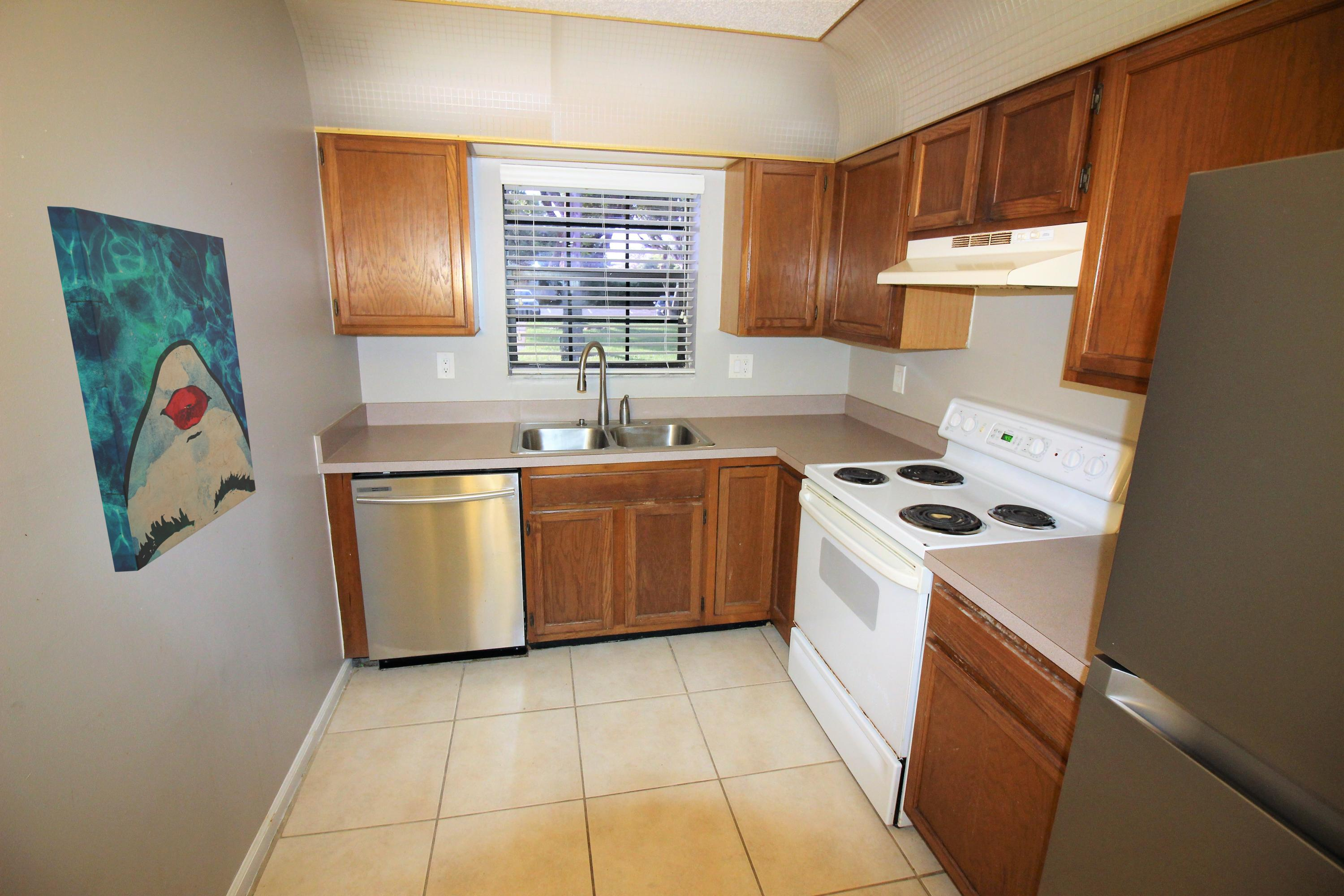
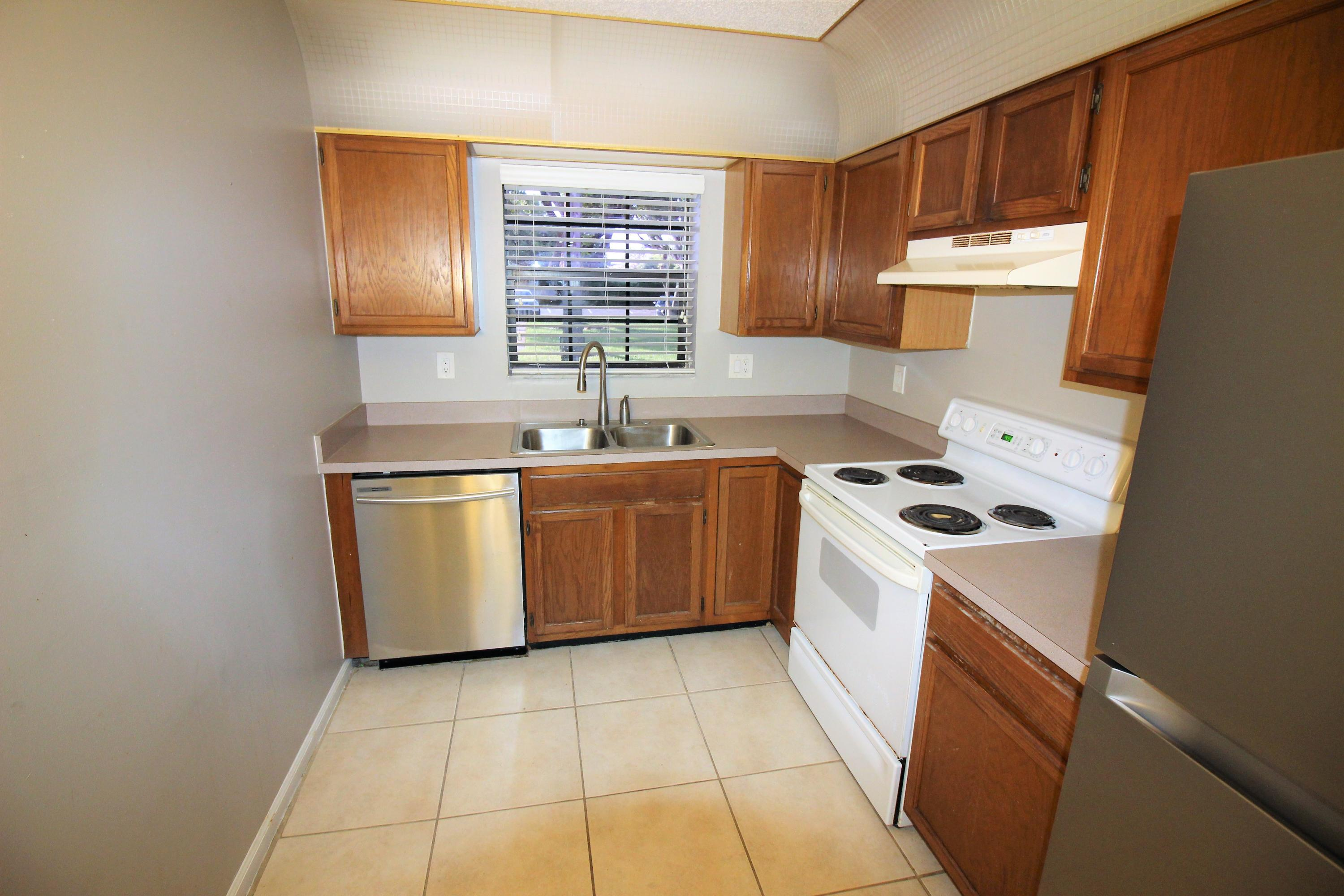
- wall art [47,206,256,573]
